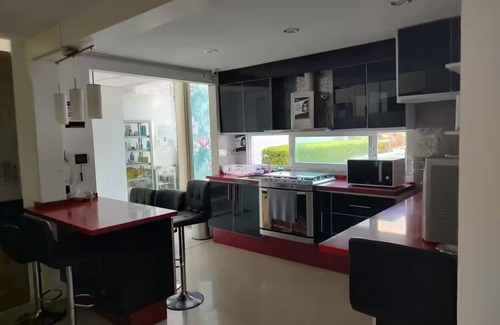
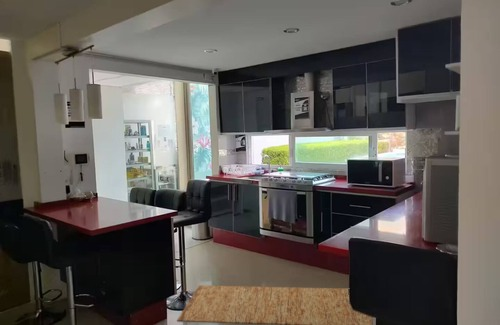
+ rug [176,285,373,325]
